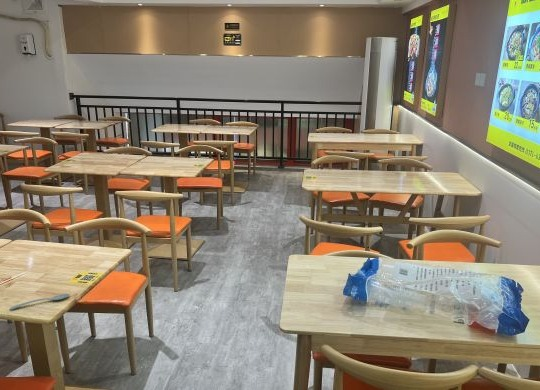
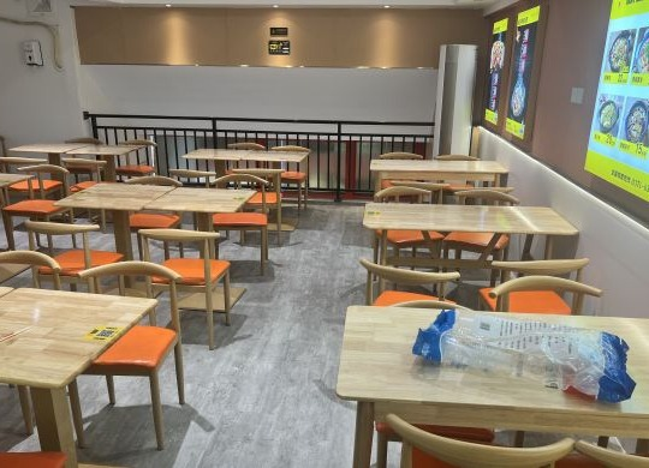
- spoon [8,293,70,311]
